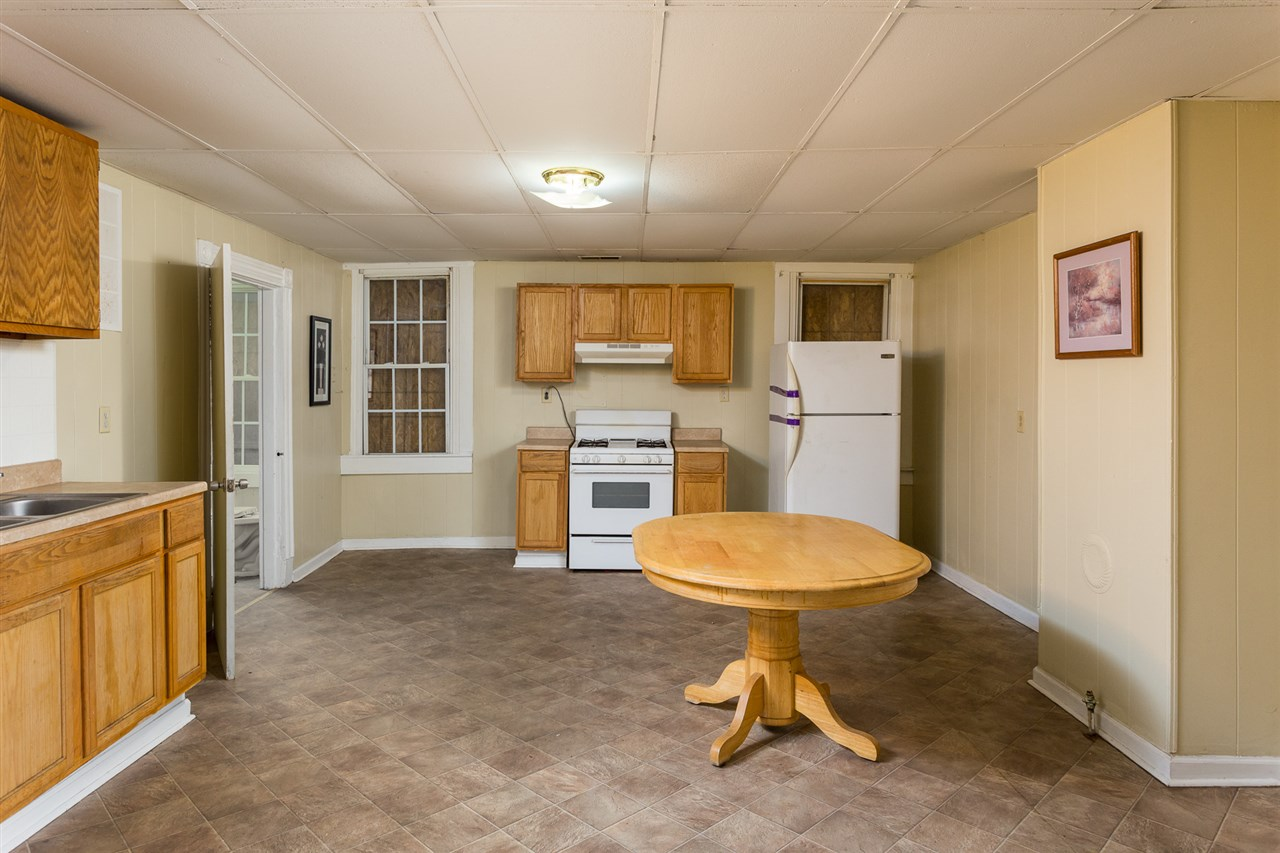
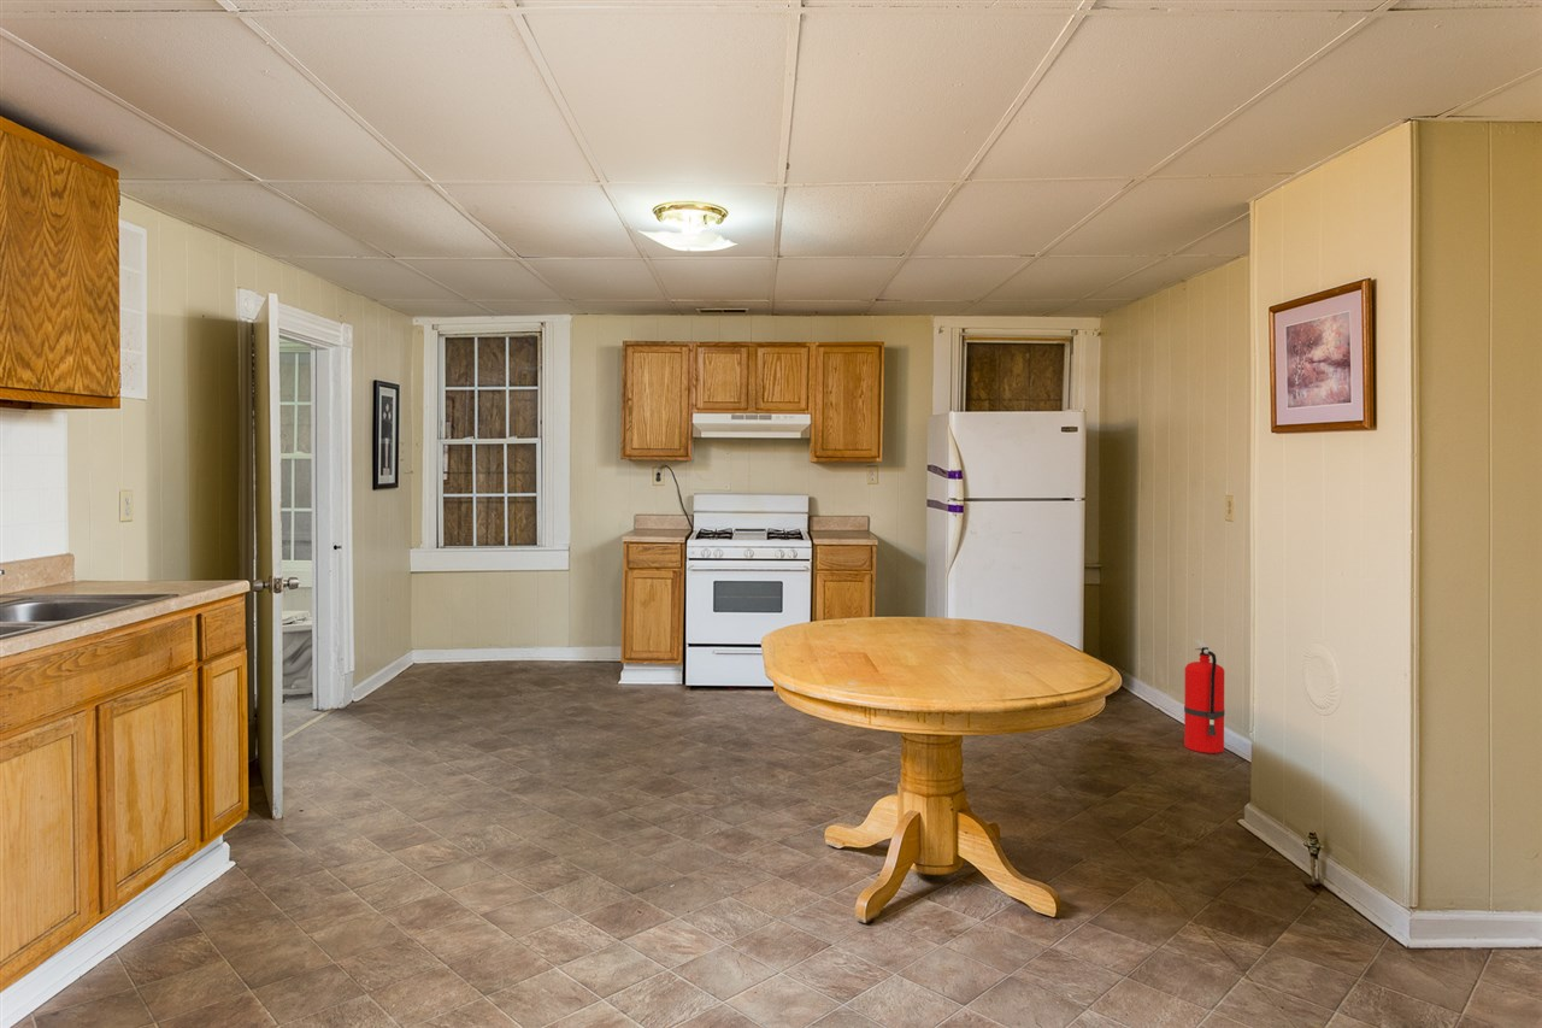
+ fire extinguisher [1183,639,1226,754]
